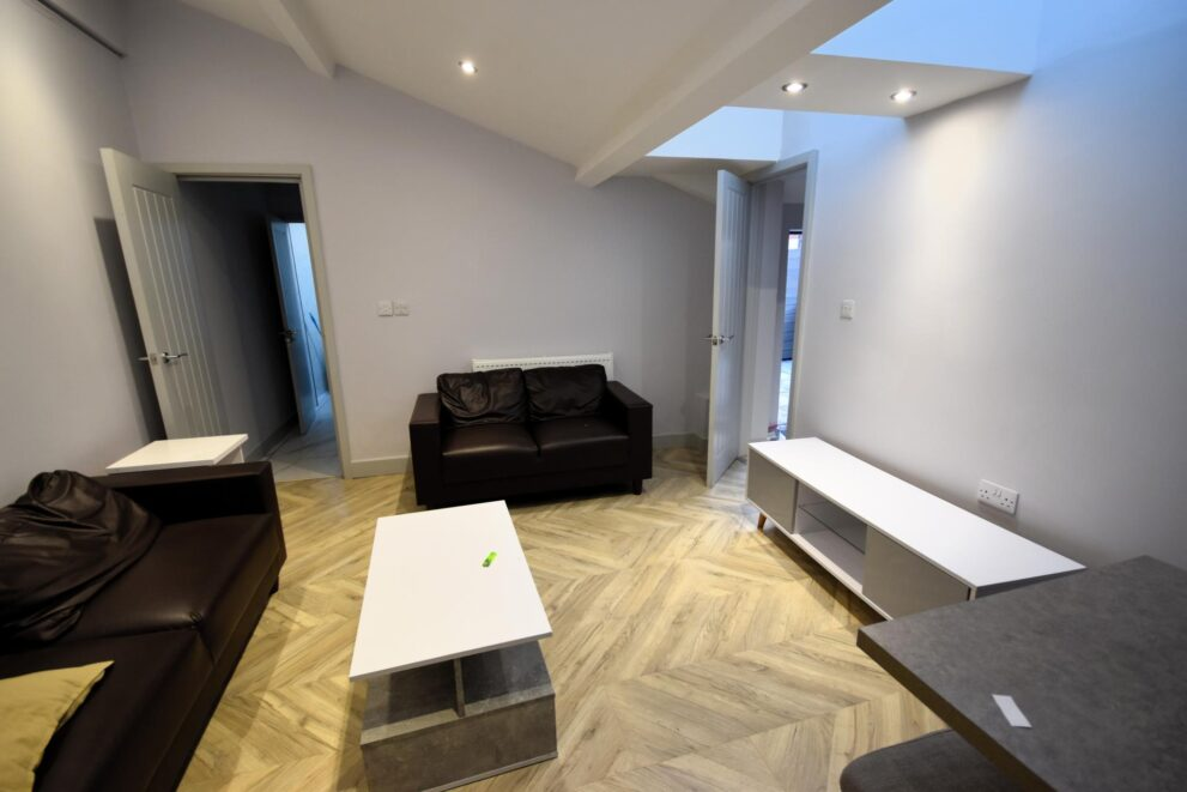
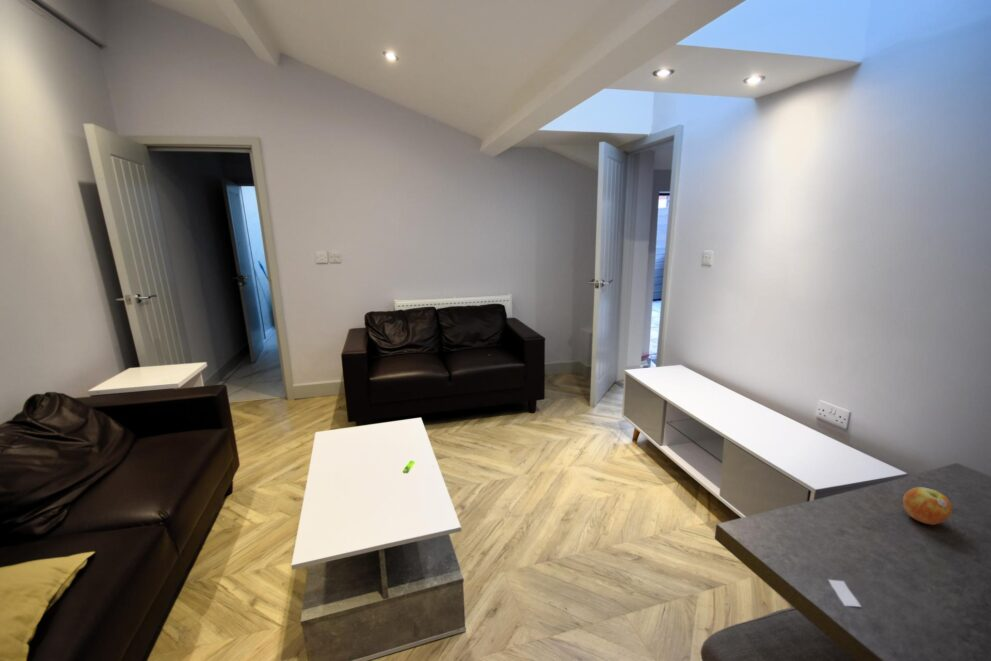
+ apple [902,486,953,526]
